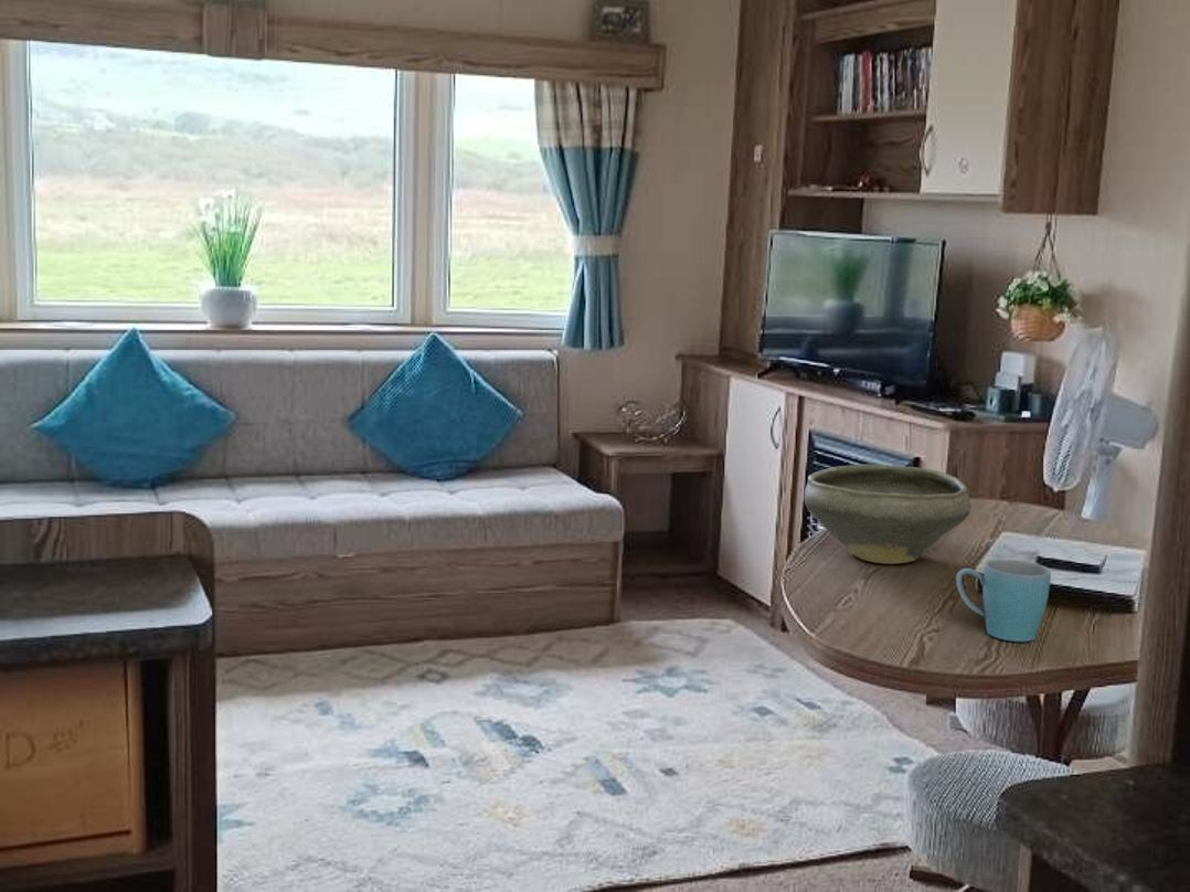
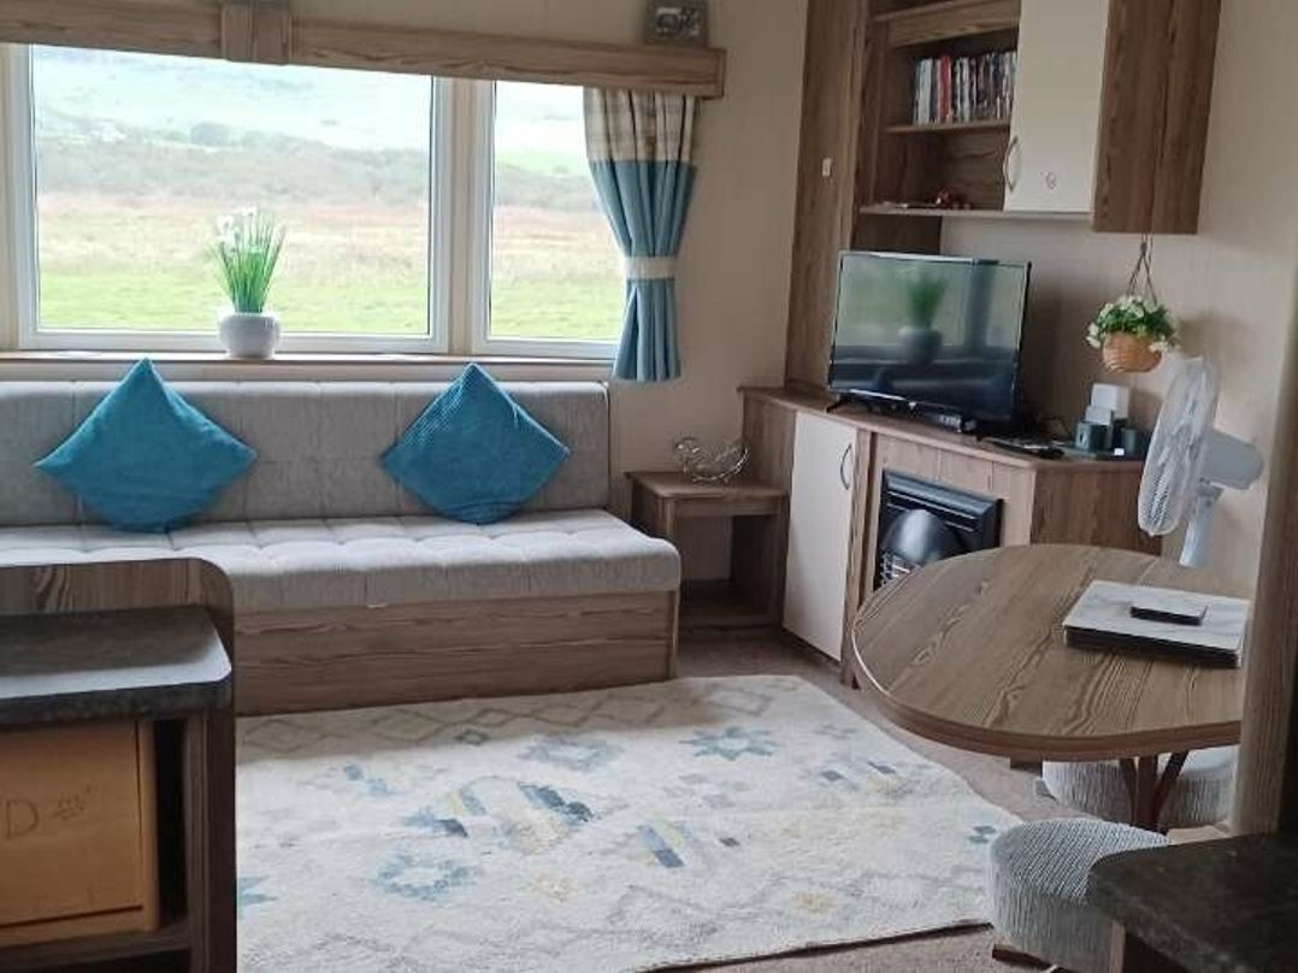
- bowl [803,464,973,565]
- mug [955,559,1052,643]
